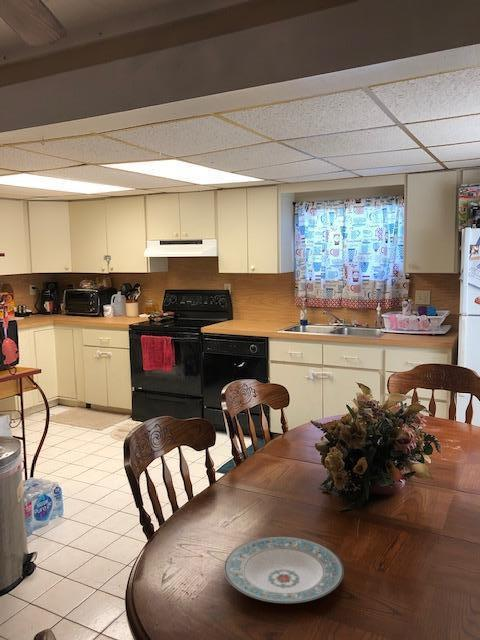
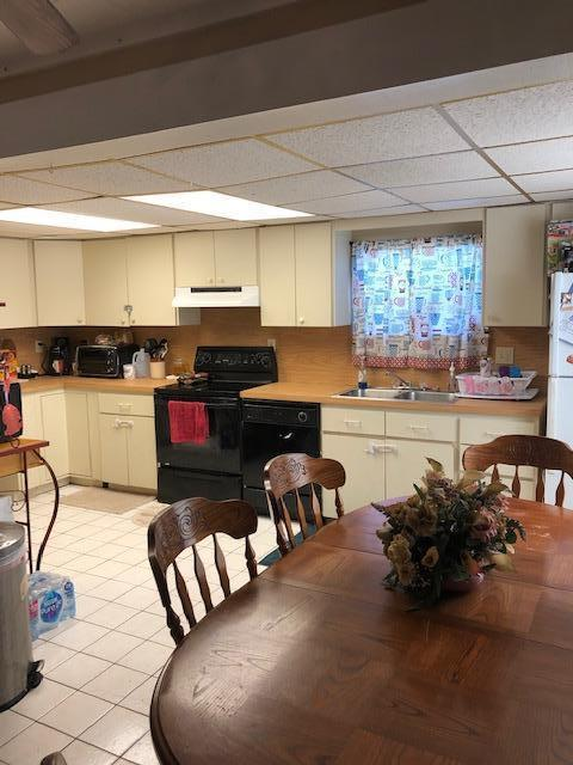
- plate [223,536,345,604]
